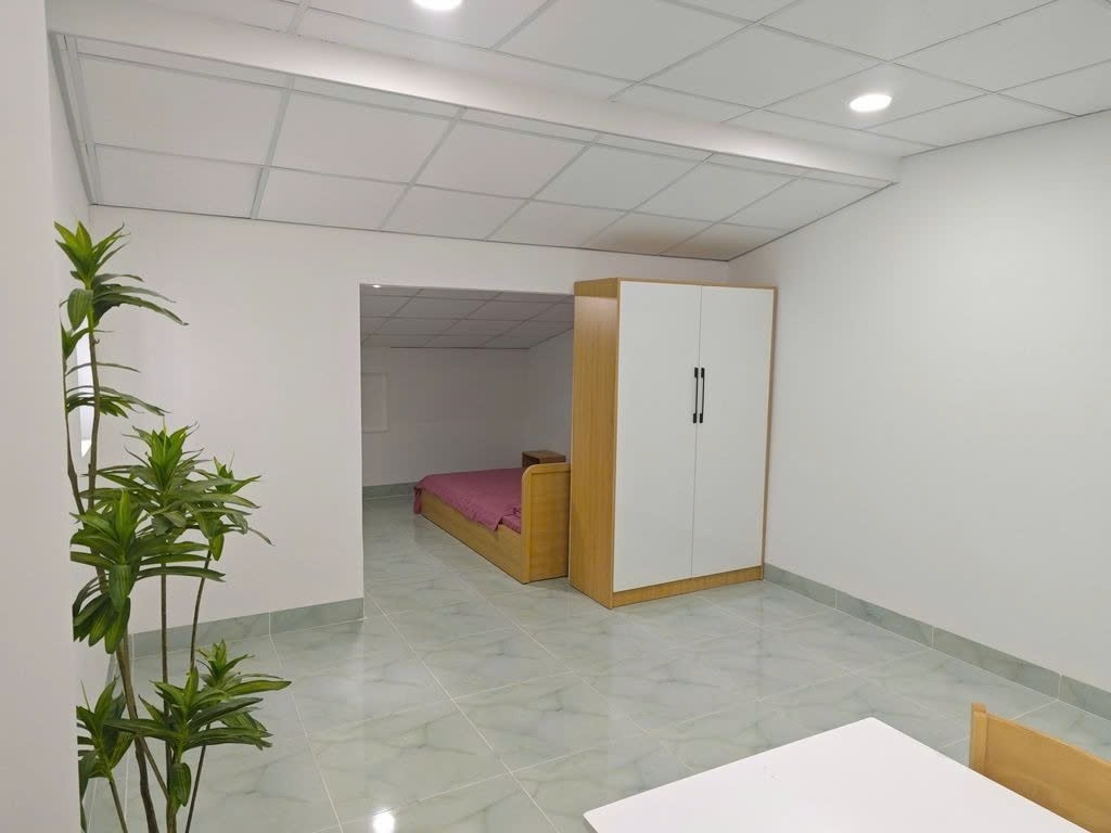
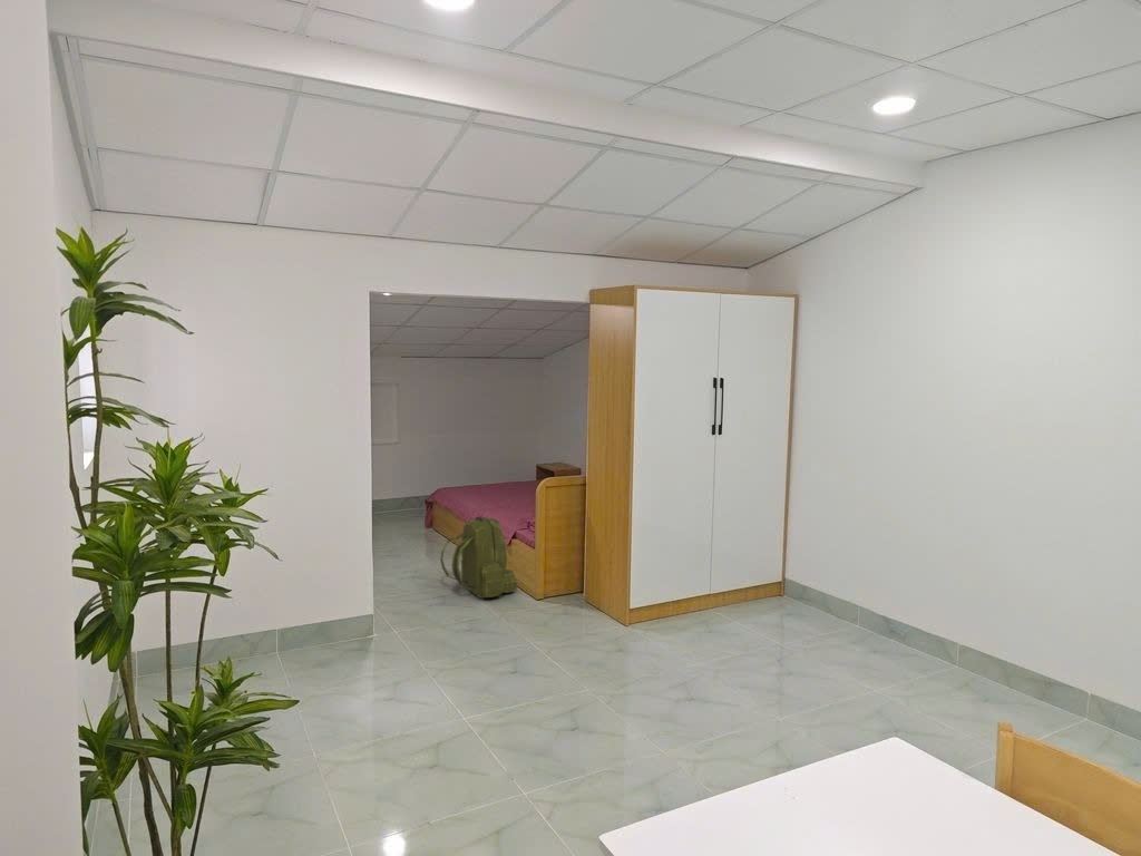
+ backpack [439,515,518,600]
